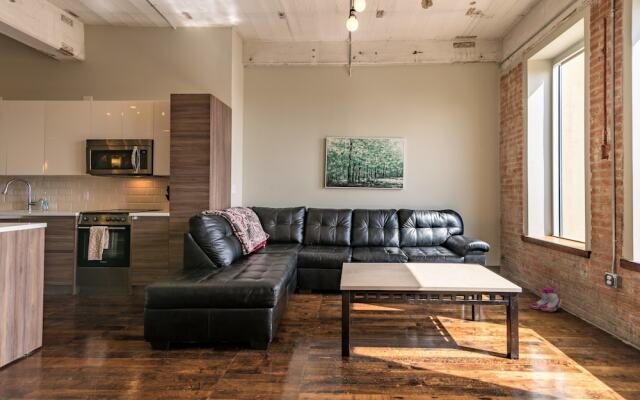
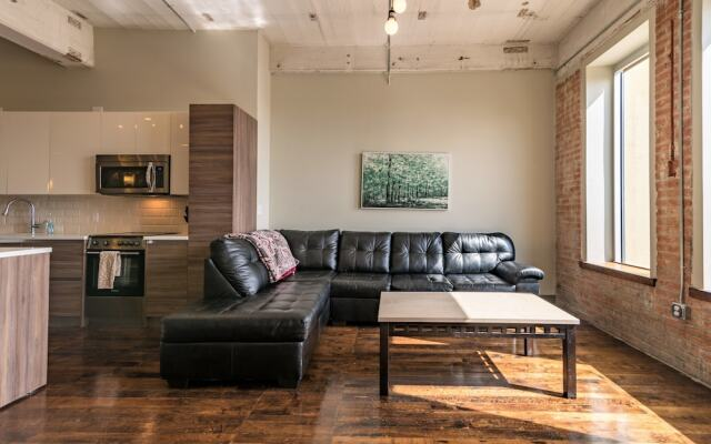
- boots [530,286,563,312]
